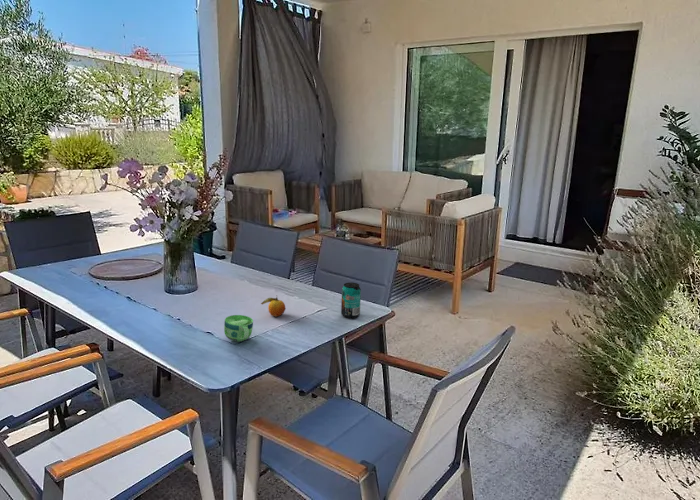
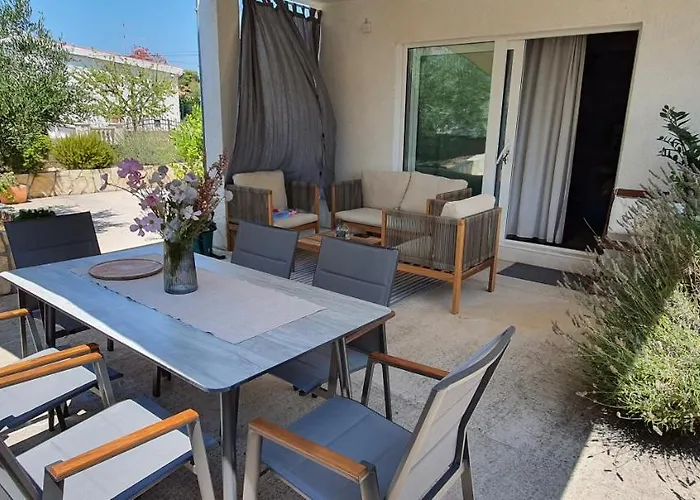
- cup [223,314,254,343]
- beverage can [340,282,362,319]
- fruit [260,296,286,318]
